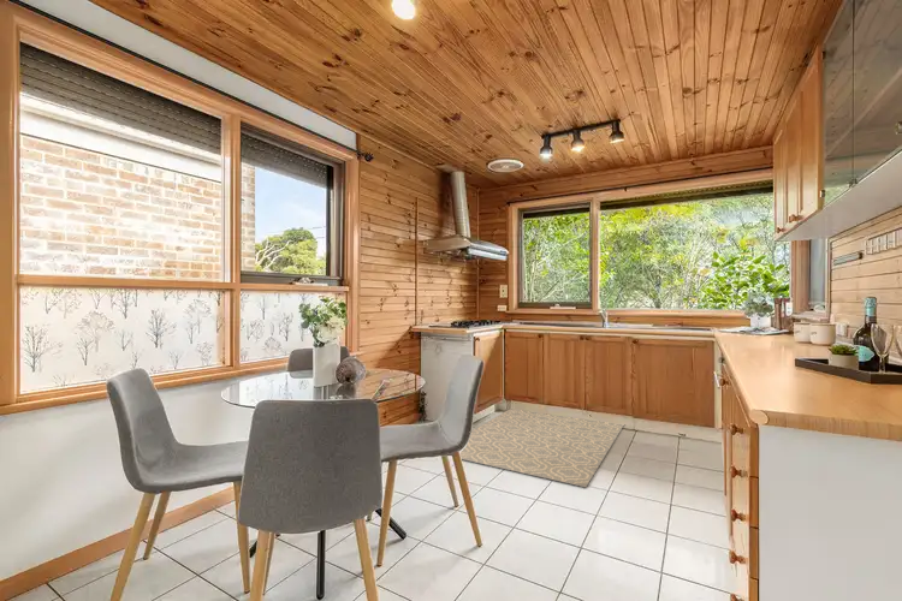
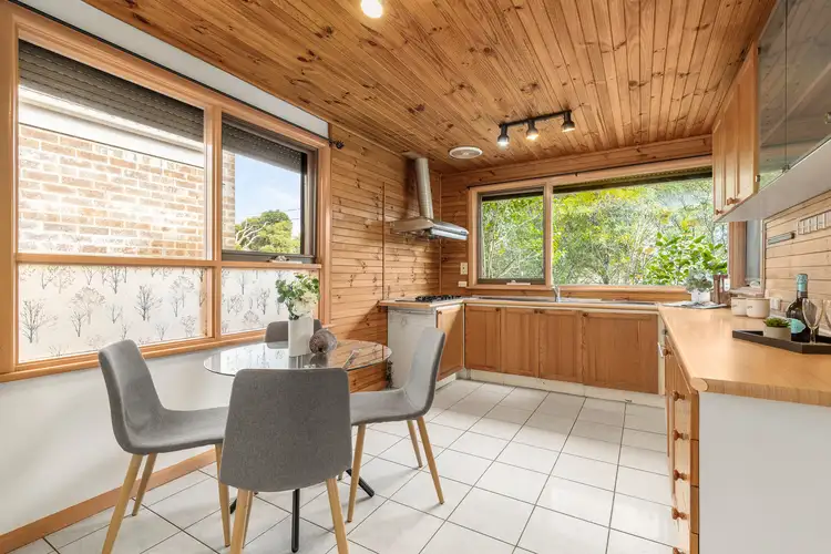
- rug [459,407,624,488]
